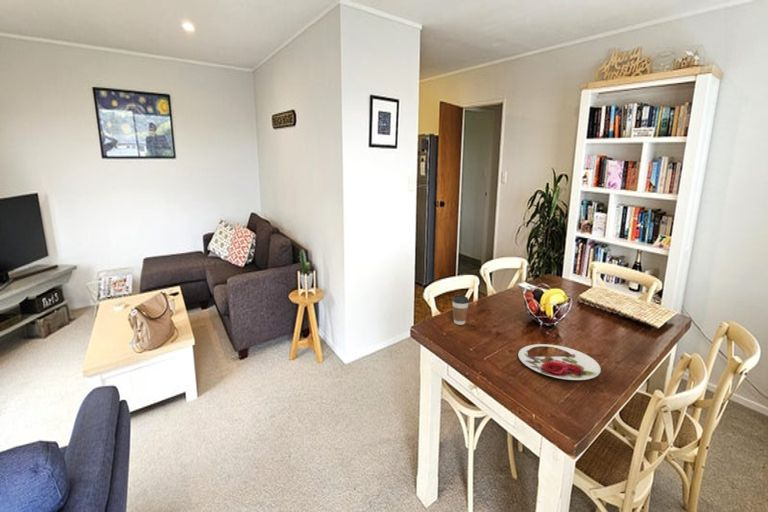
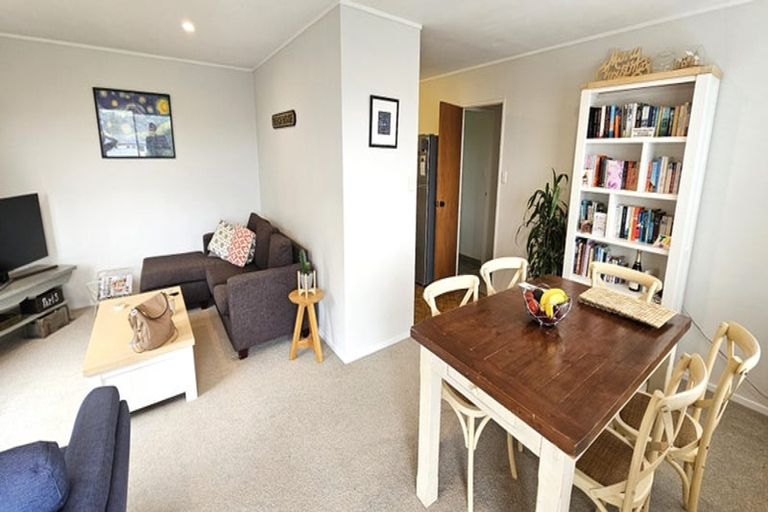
- plate [517,343,602,381]
- coffee cup [451,294,470,326]
